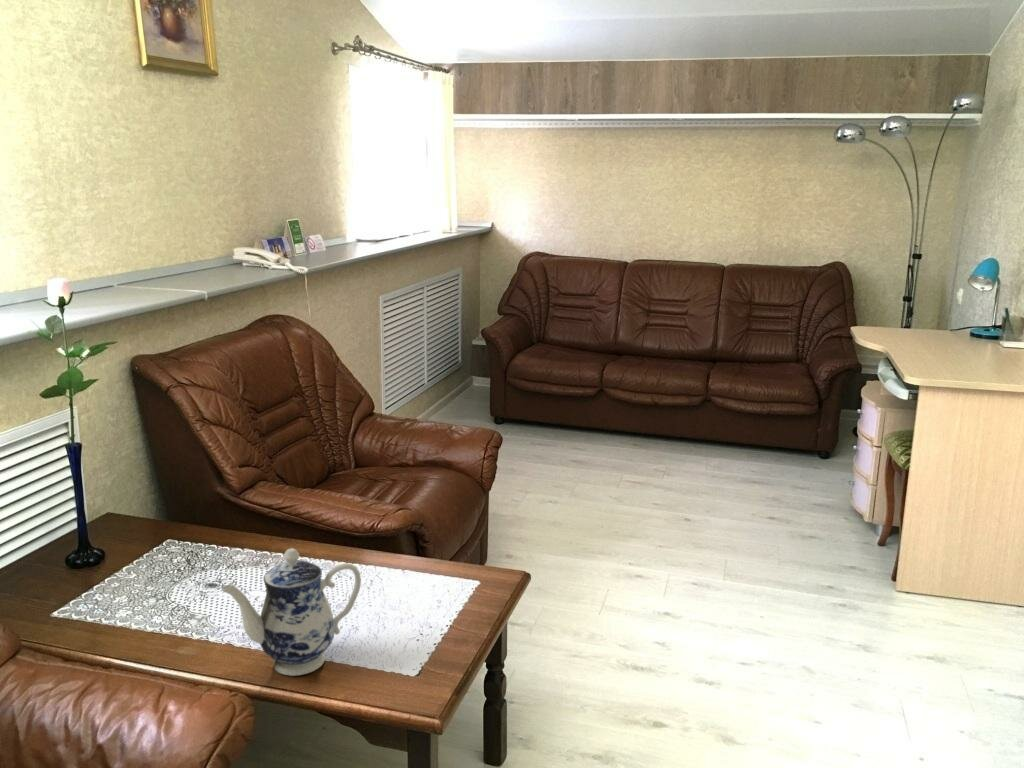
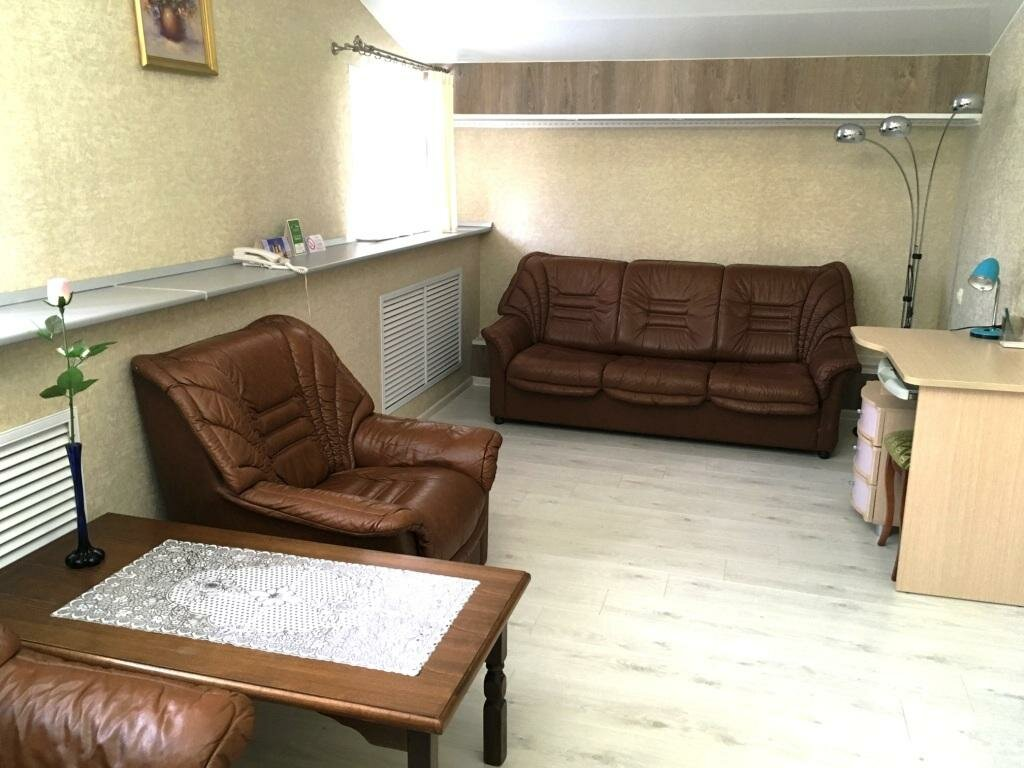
- teapot [220,547,362,677]
